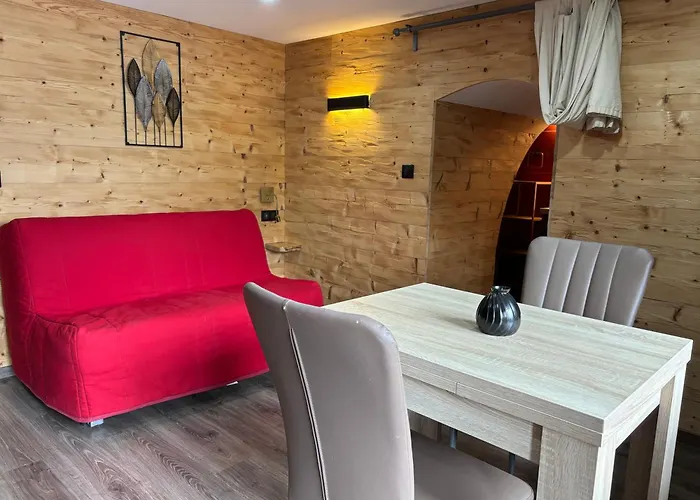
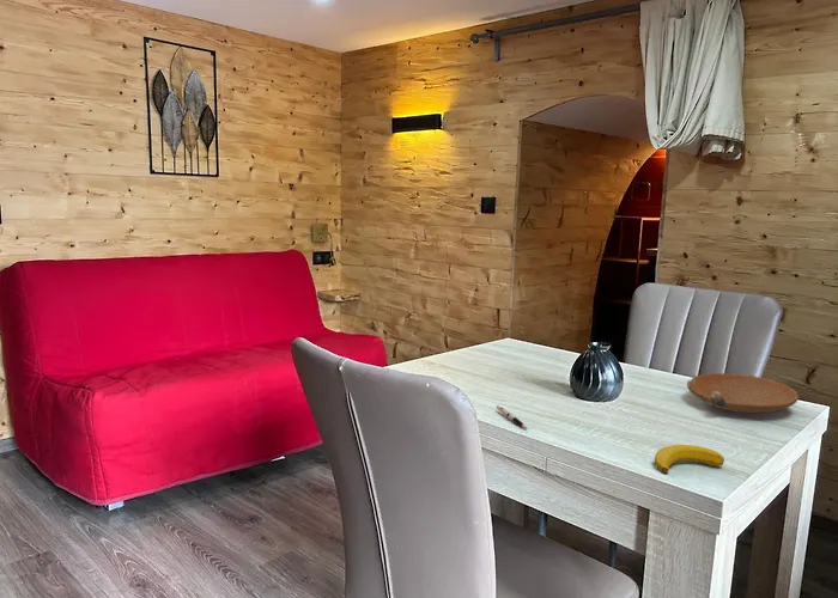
+ bowl [686,372,800,414]
+ banana [654,444,725,475]
+ pen [496,404,528,431]
